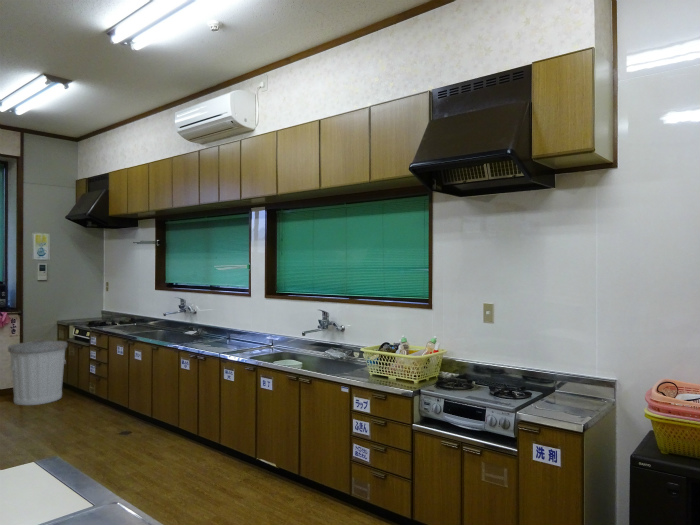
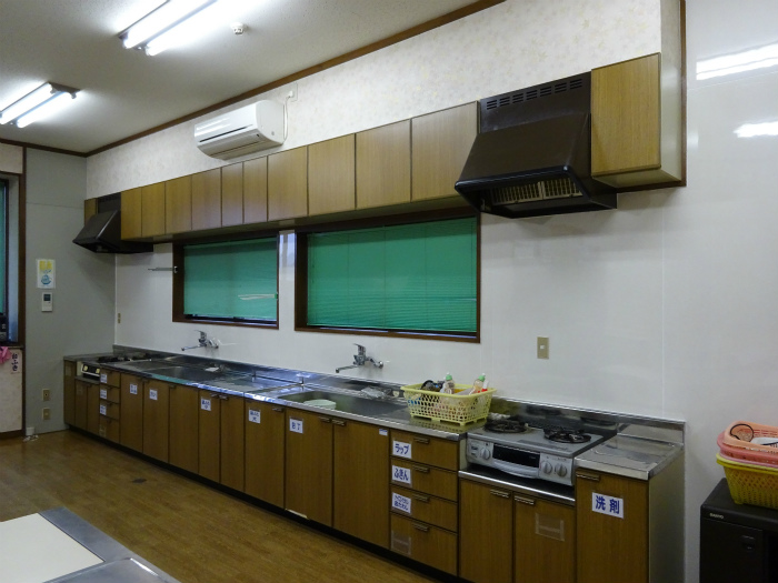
- trash can [7,338,69,406]
